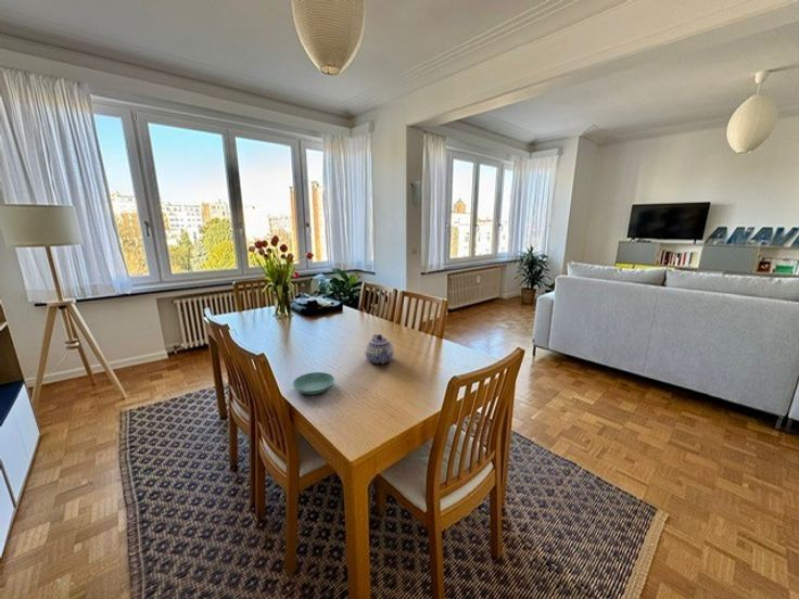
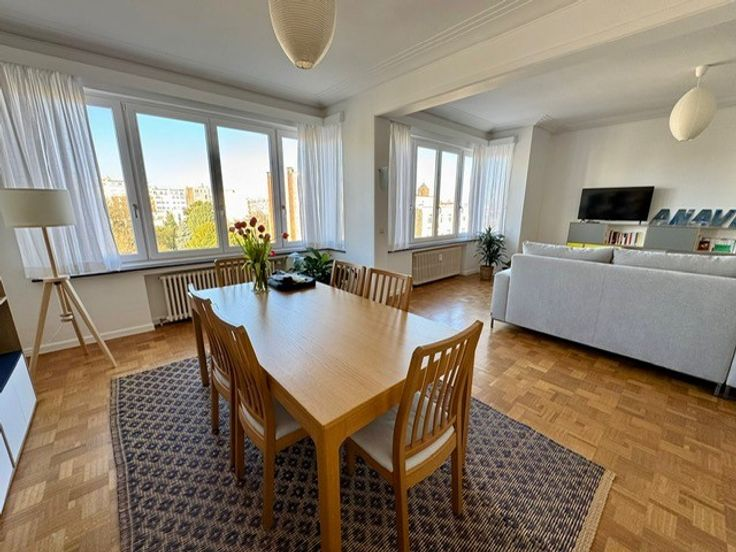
- teapot [365,333,395,365]
- saucer [292,371,335,395]
